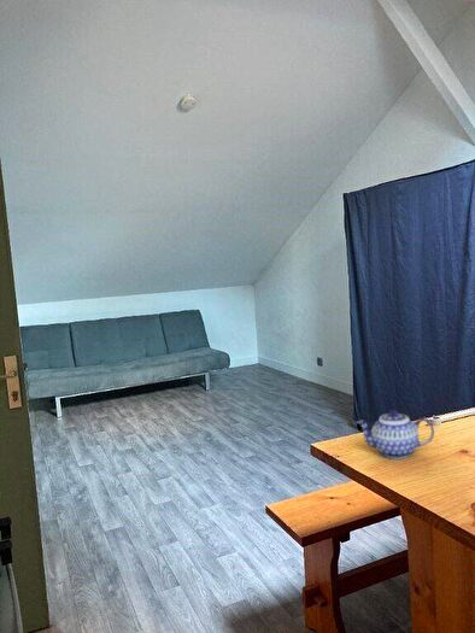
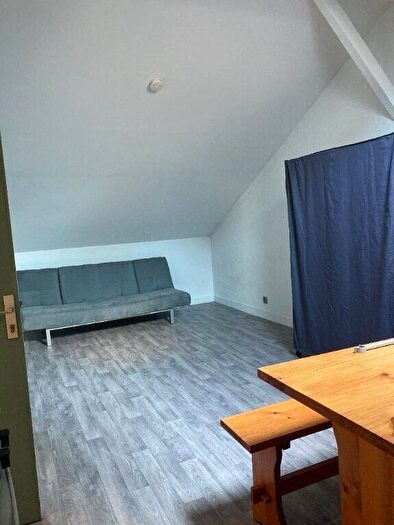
- teapot [357,409,435,461]
